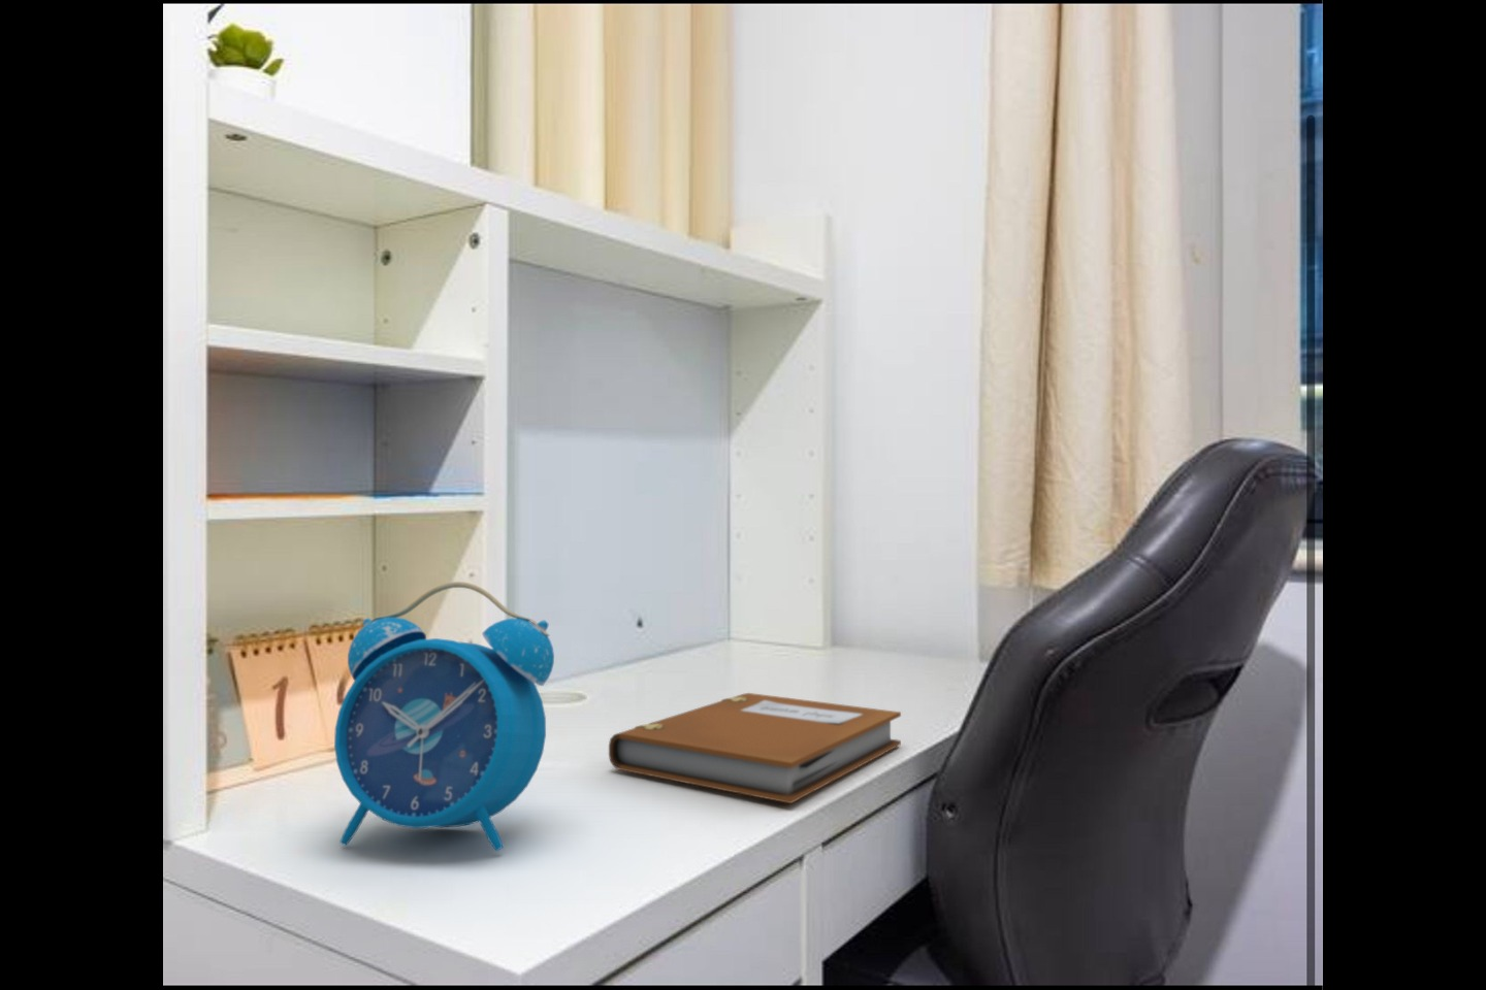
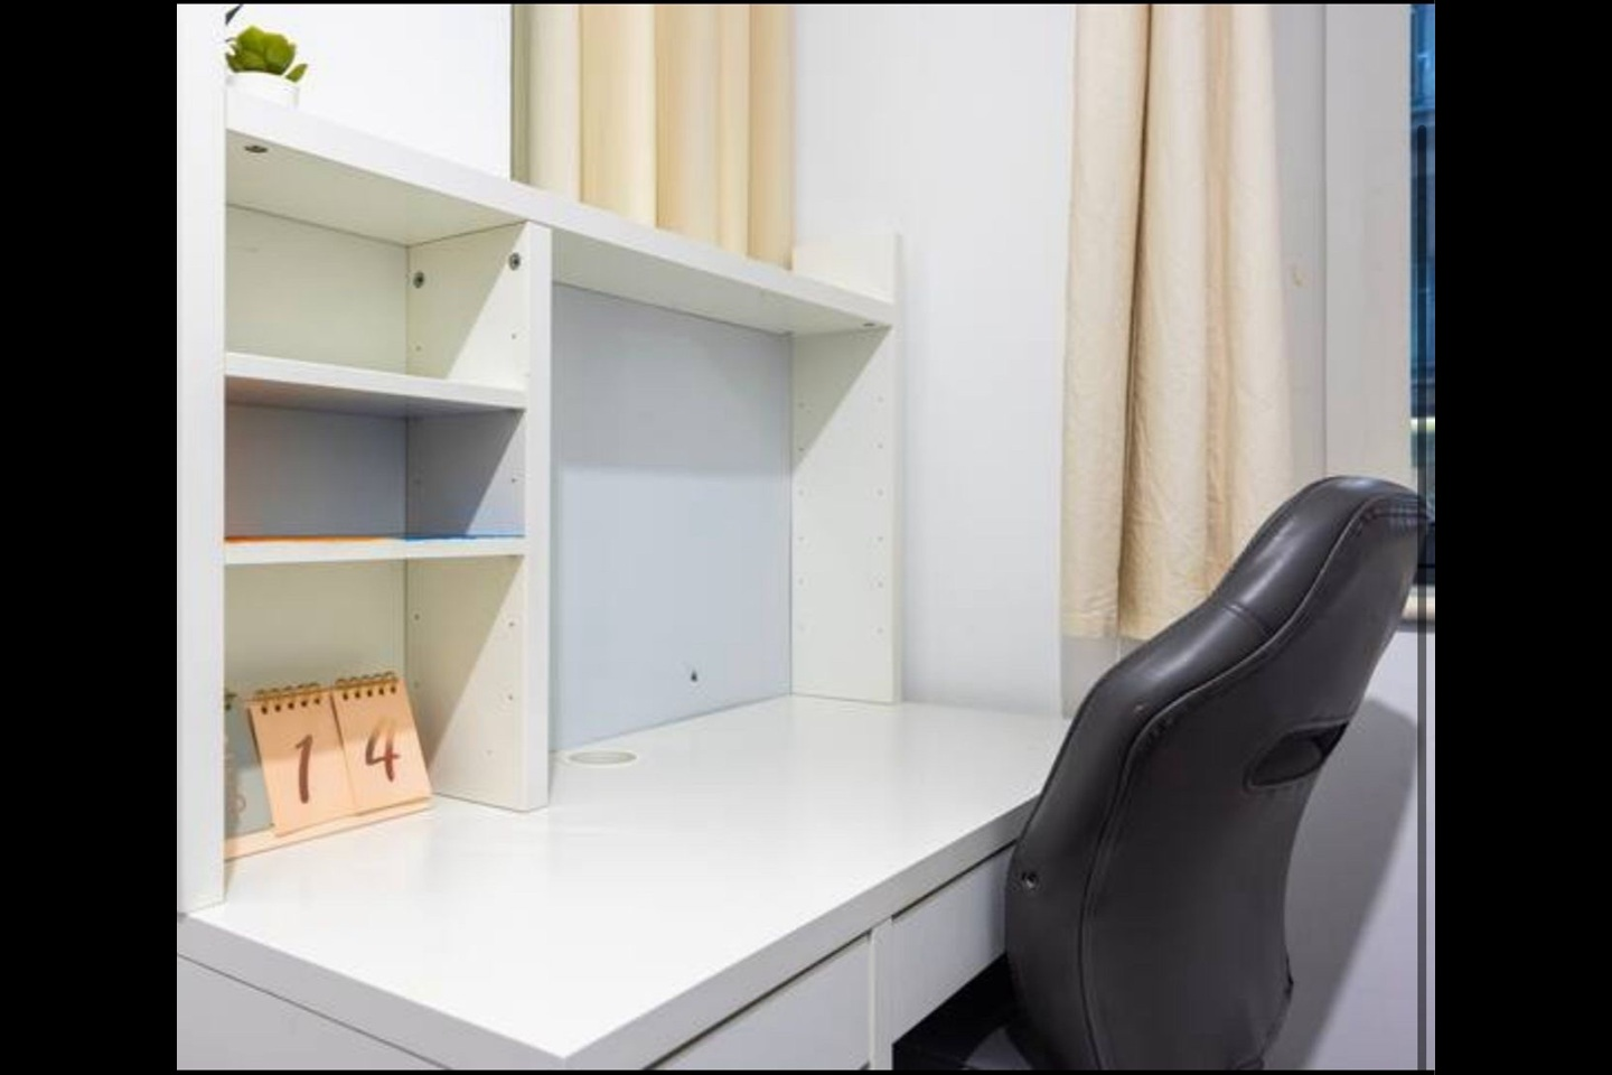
- notebook [608,692,902,804]
- alarm clock [333,580,555,852]
